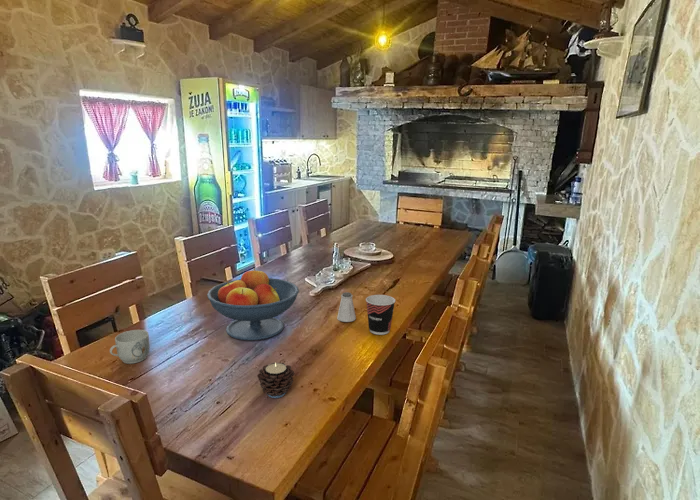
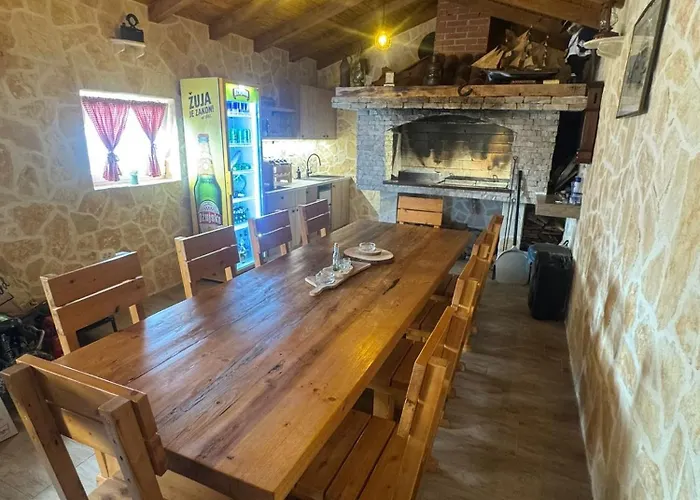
- saltshaker [336,291,357,323]
- fruit bowl [206,267,300,341]
- cup [365,294,396,336]
- mug [109,329,151,365]
- candle [256,362,295,399]
